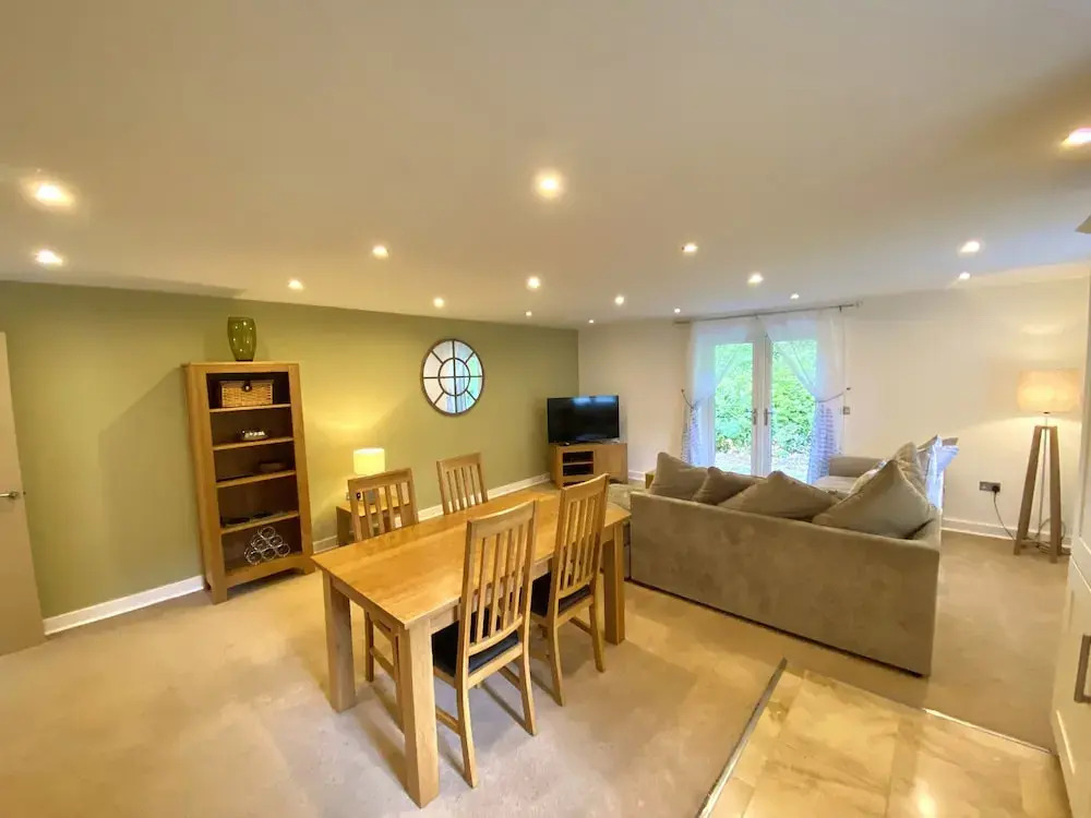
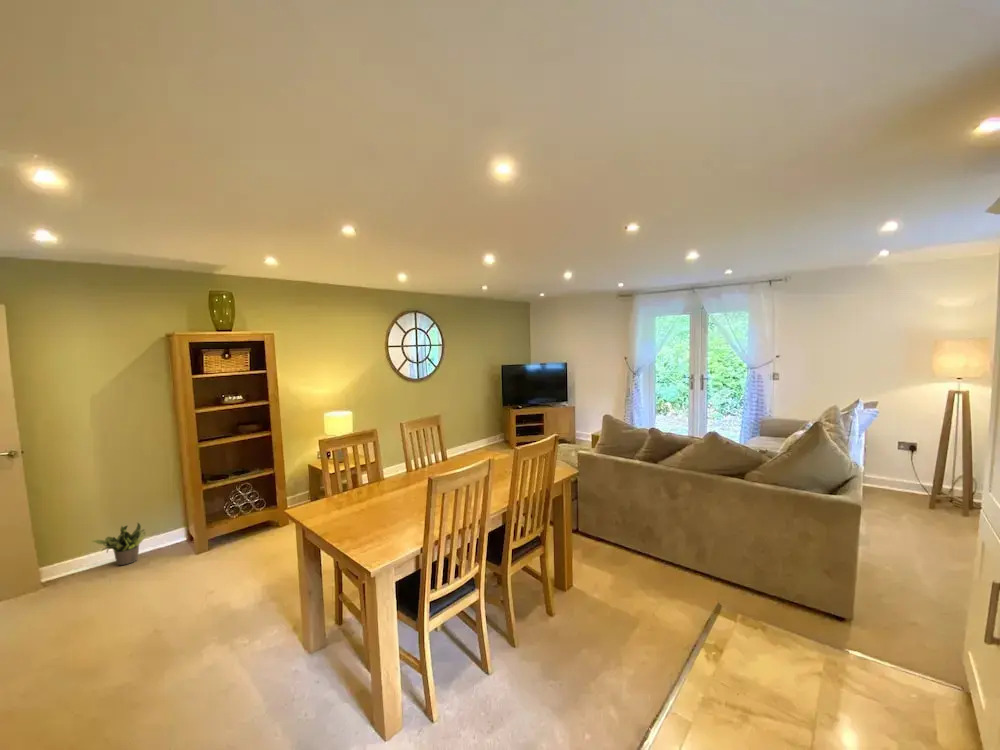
+ potted plant [91,522,147,566]
